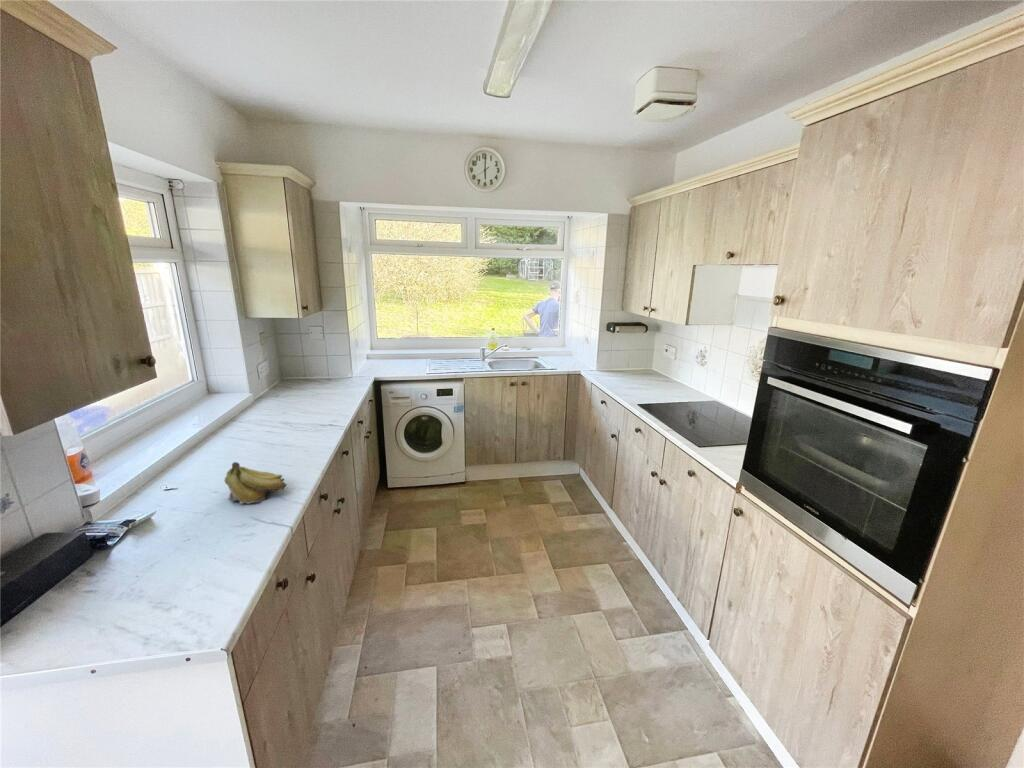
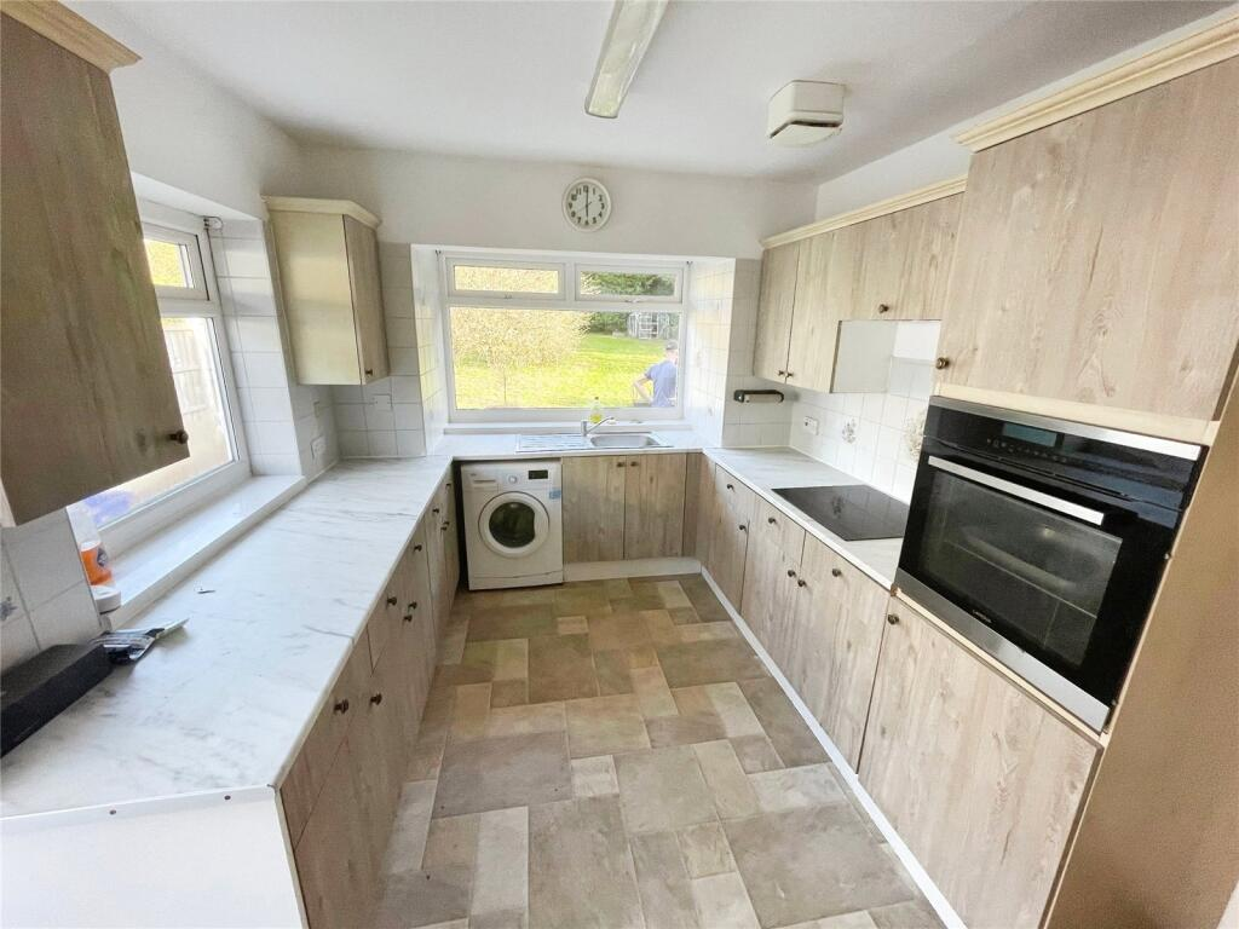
- fruit [224,461,288,505]
